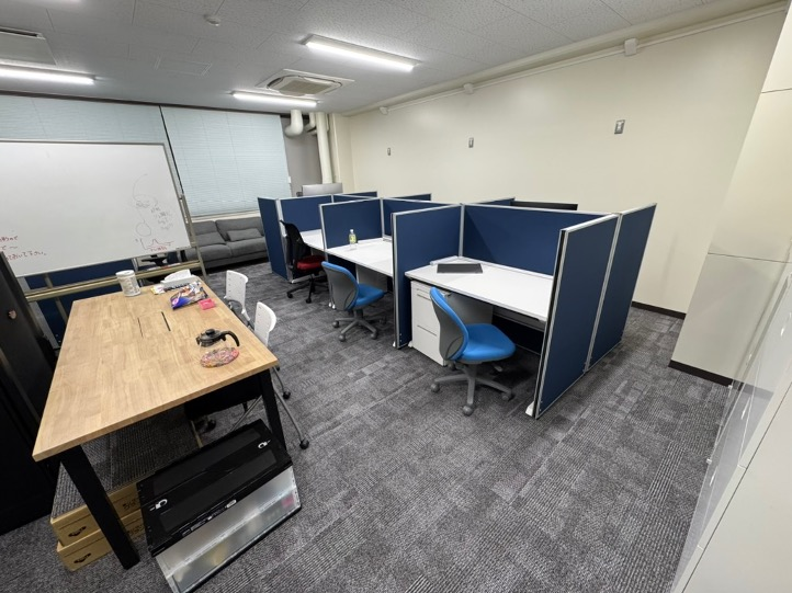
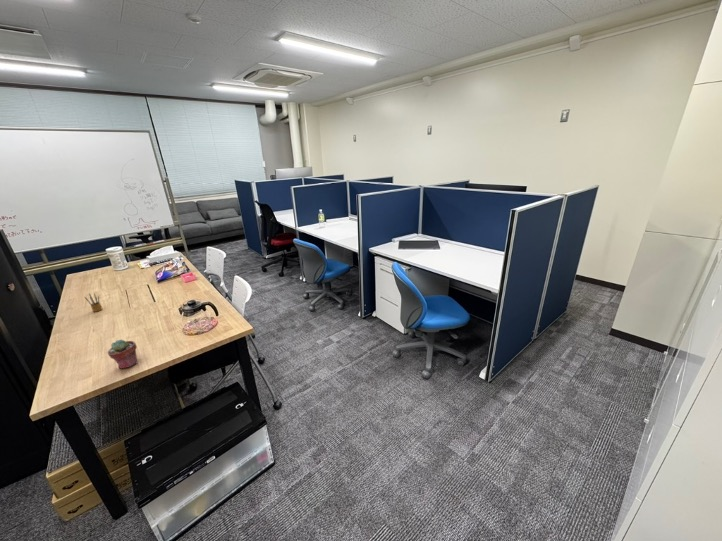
+ potted succulent [107,339,138,370]
+ pencil box [84,292,103,313]
